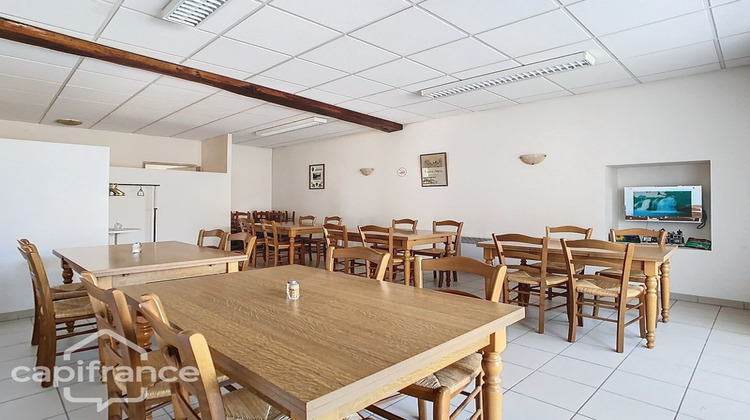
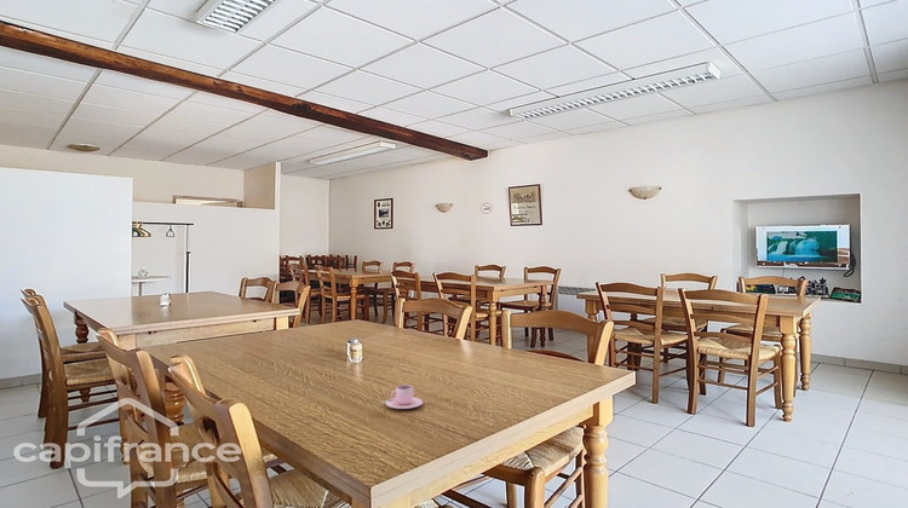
+ teacup [381,383,424,410]
